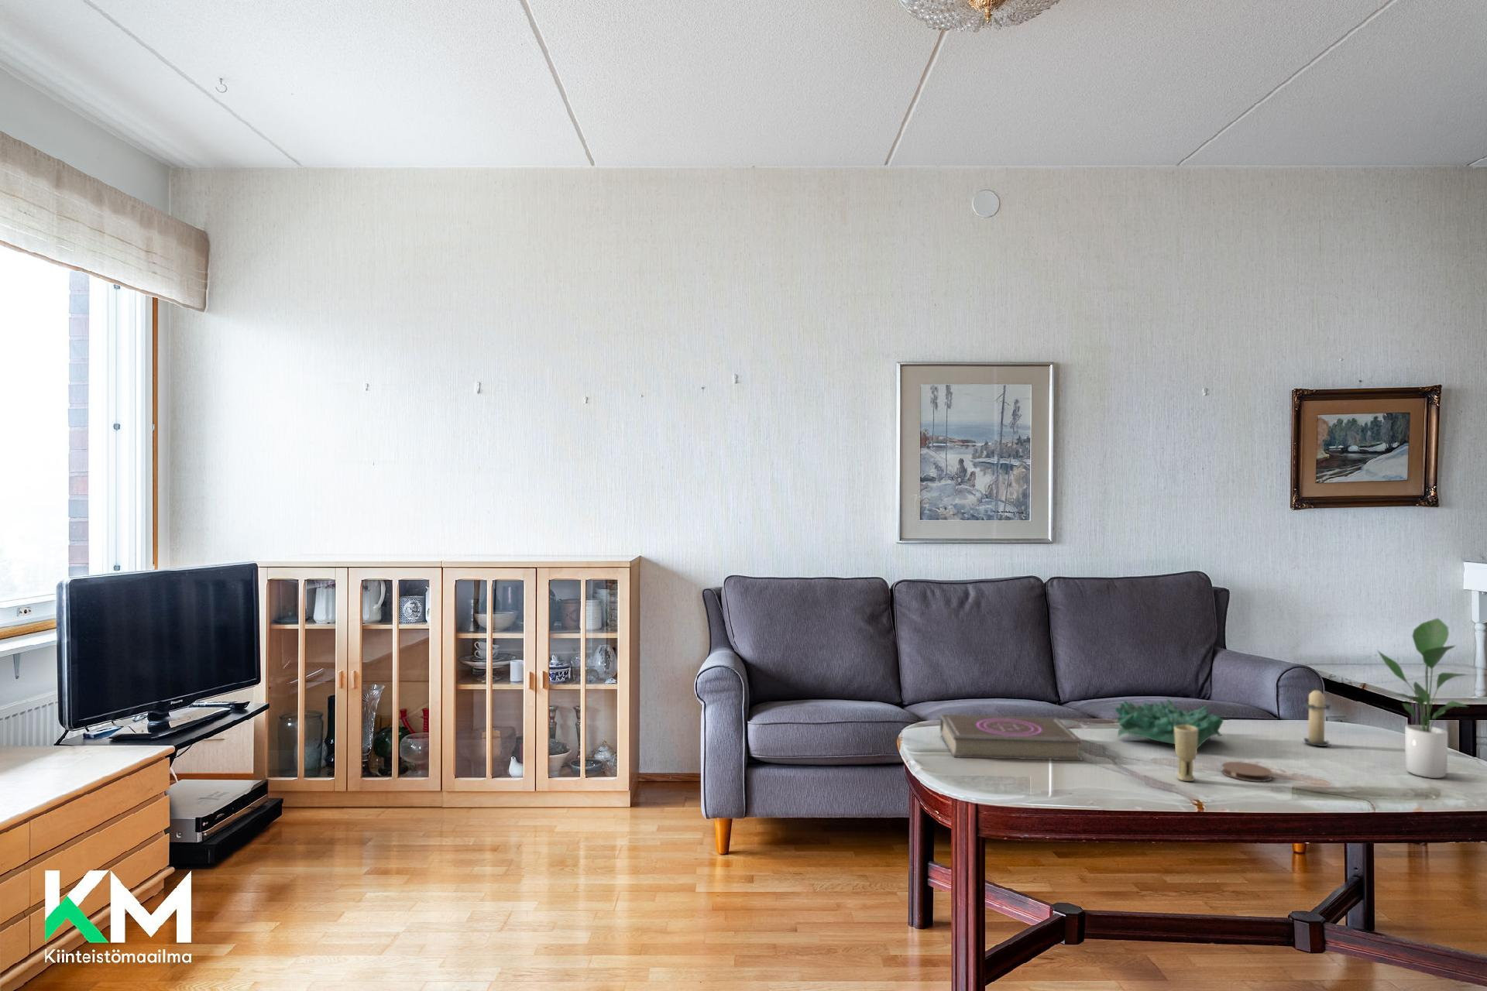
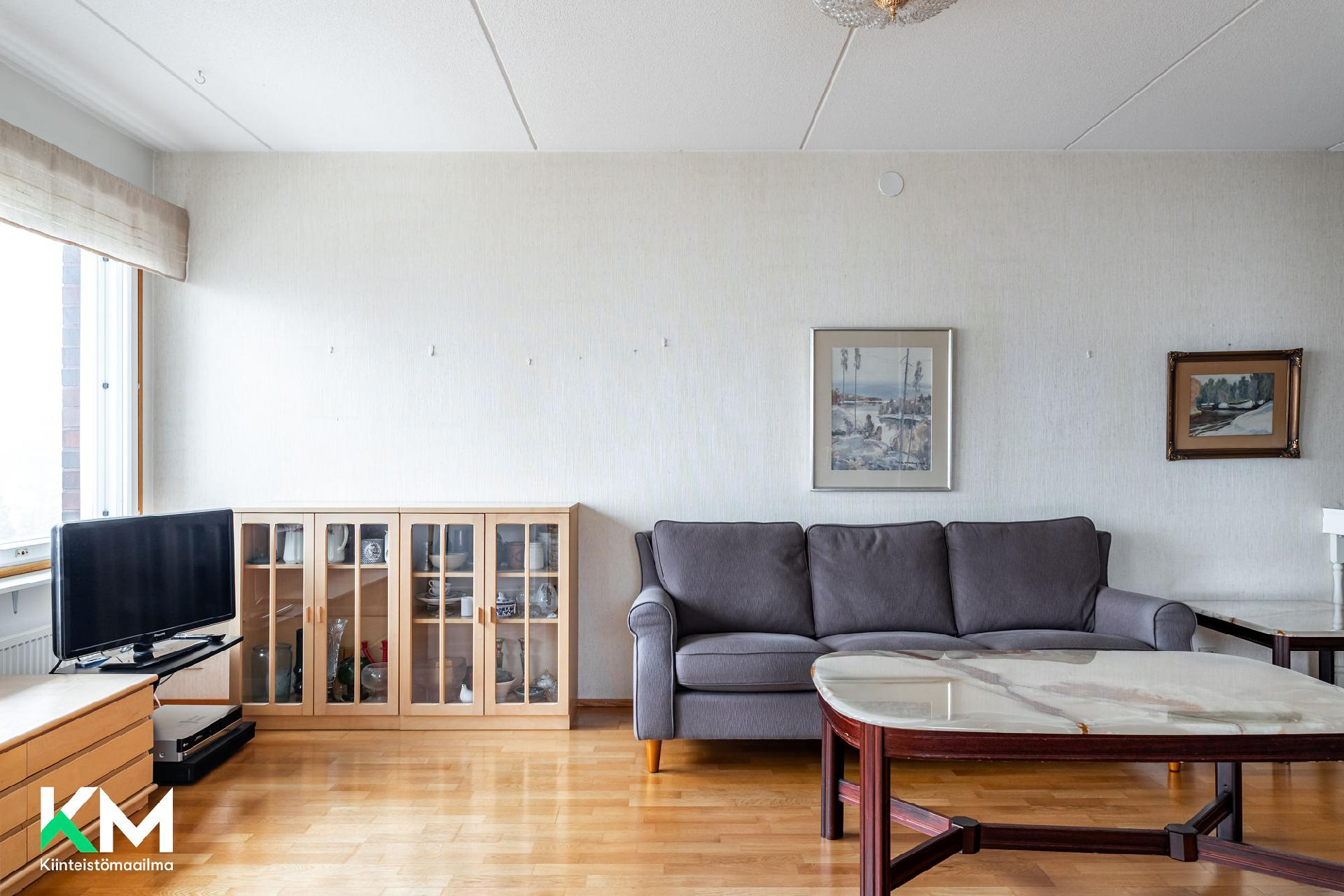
- coaster [1220,761,1273,783]
- potted plant [1376,617,1469,779]
- decorative bowl [1114,698,1224,749]
- candle [1301,685,1332,747]
- cup [1174,724,1198,782]
- book [939,713,1083,761]
